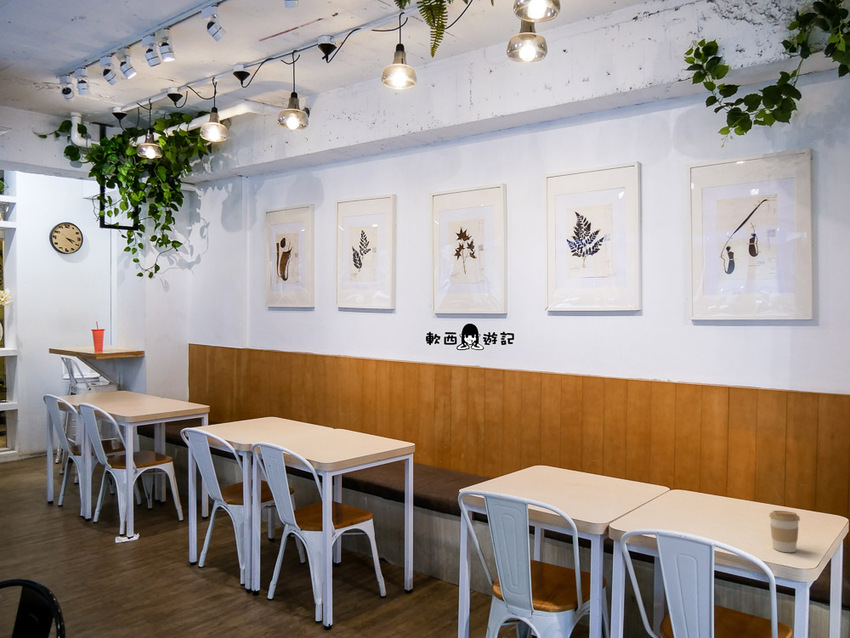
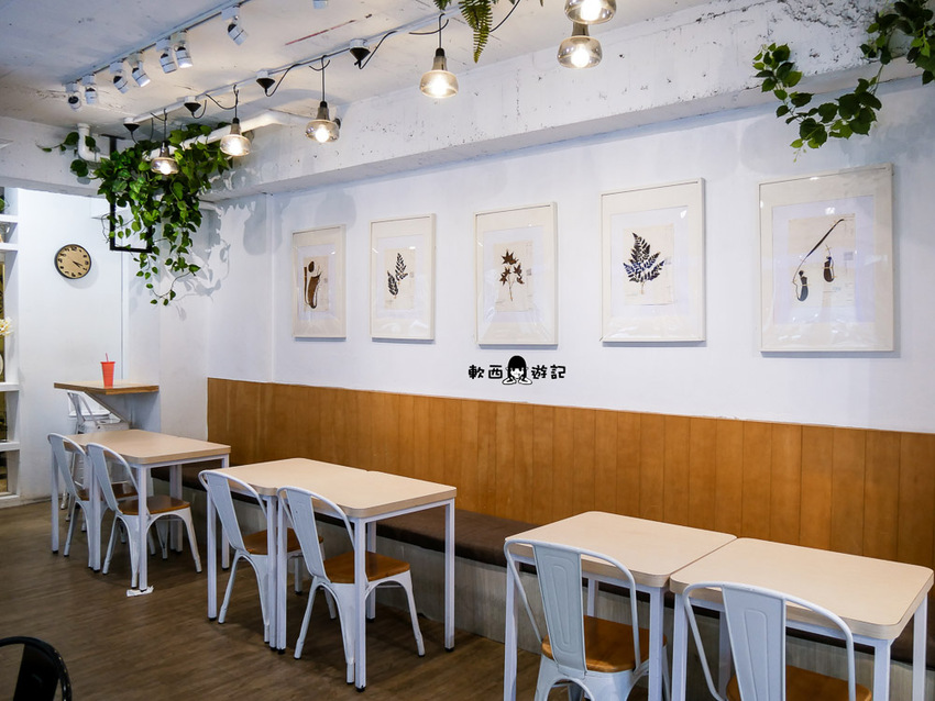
- coffee cup [768,510,801,553]
